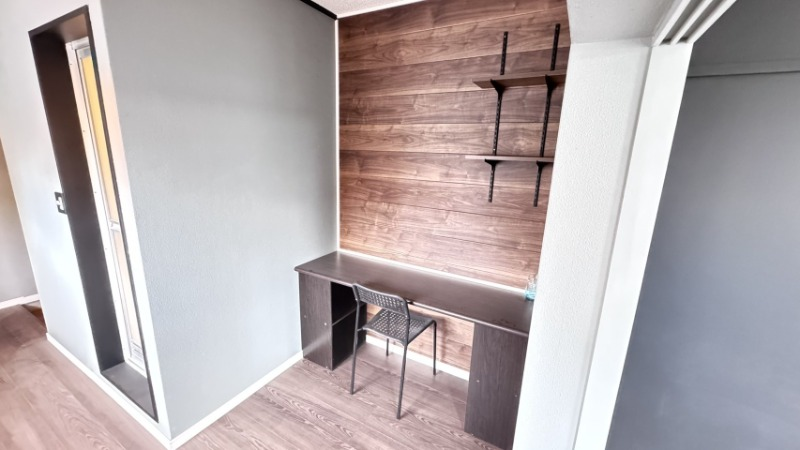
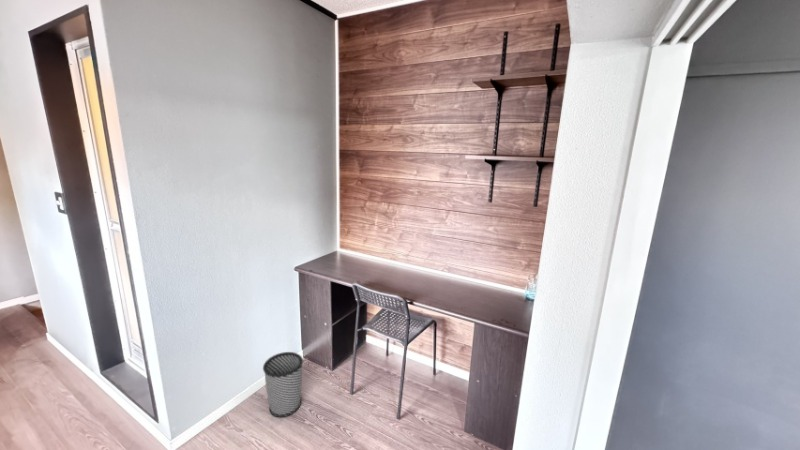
+ wastebasket [262,351,304,418]
